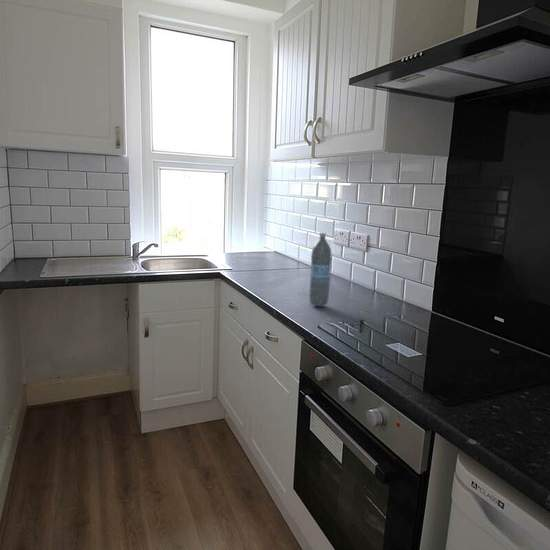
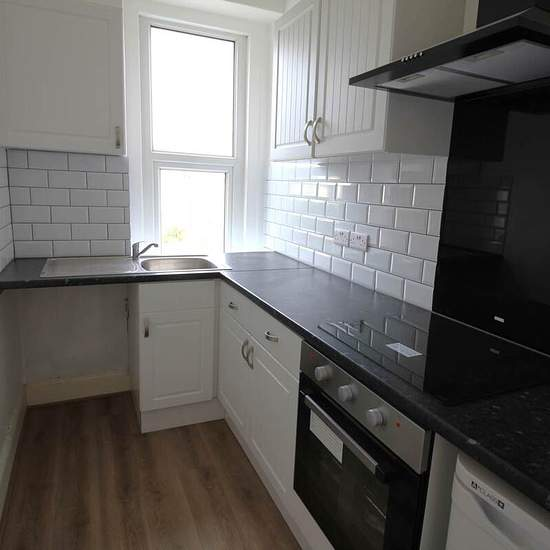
- water bottle [309,232,332,307]
